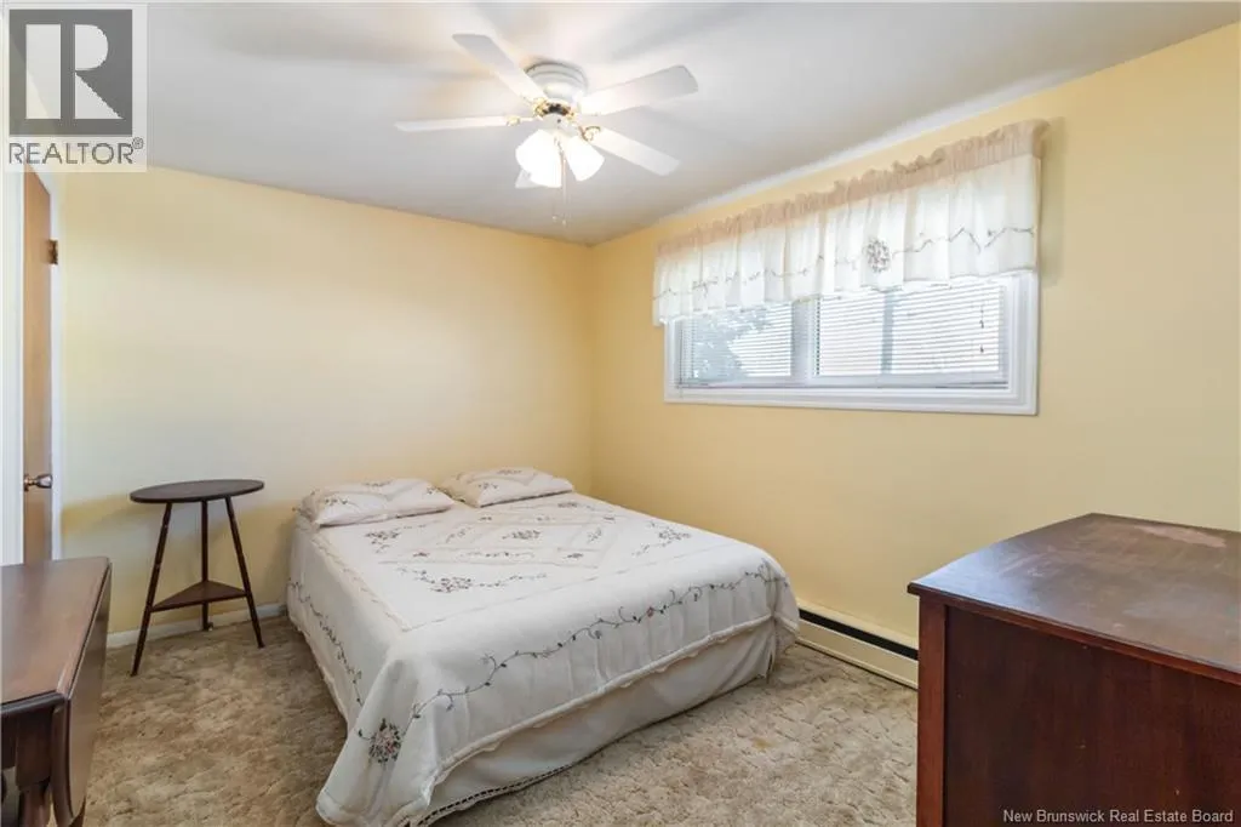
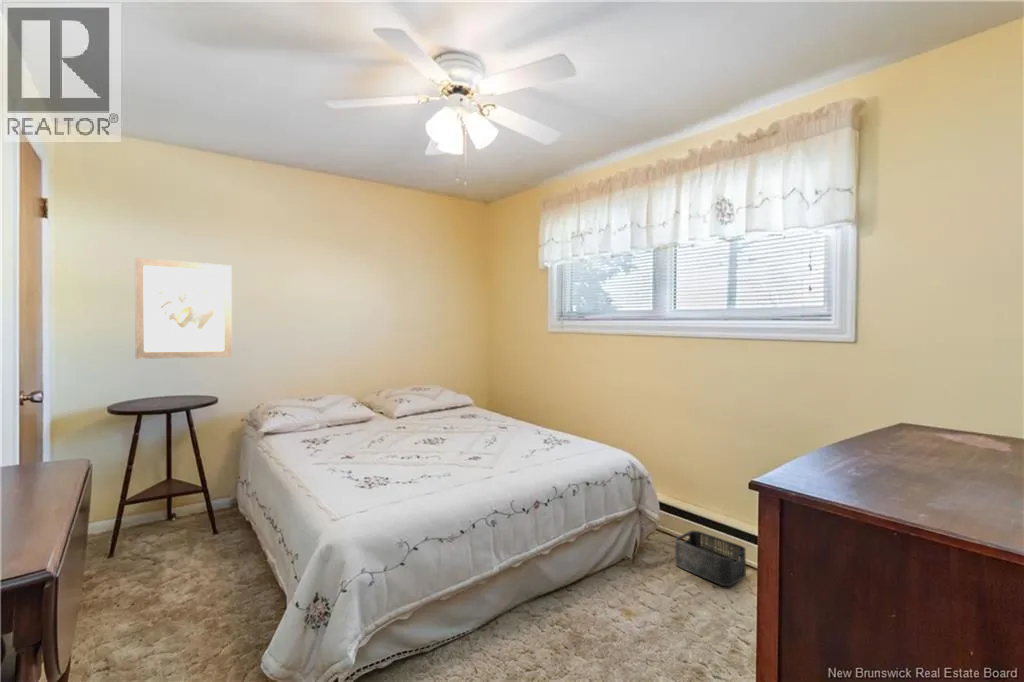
+ storage bin [674,529,747,587]
+ wall art [134,257,233,360]
